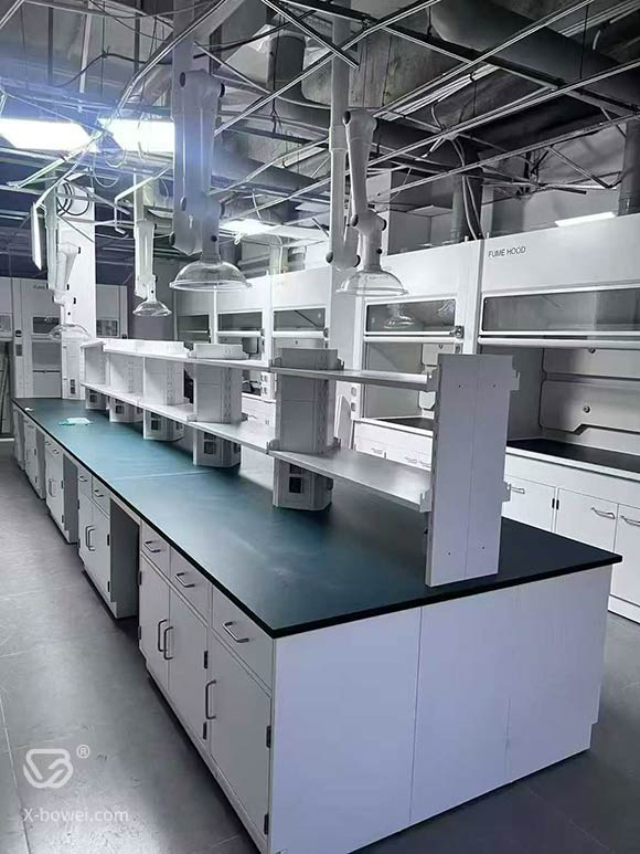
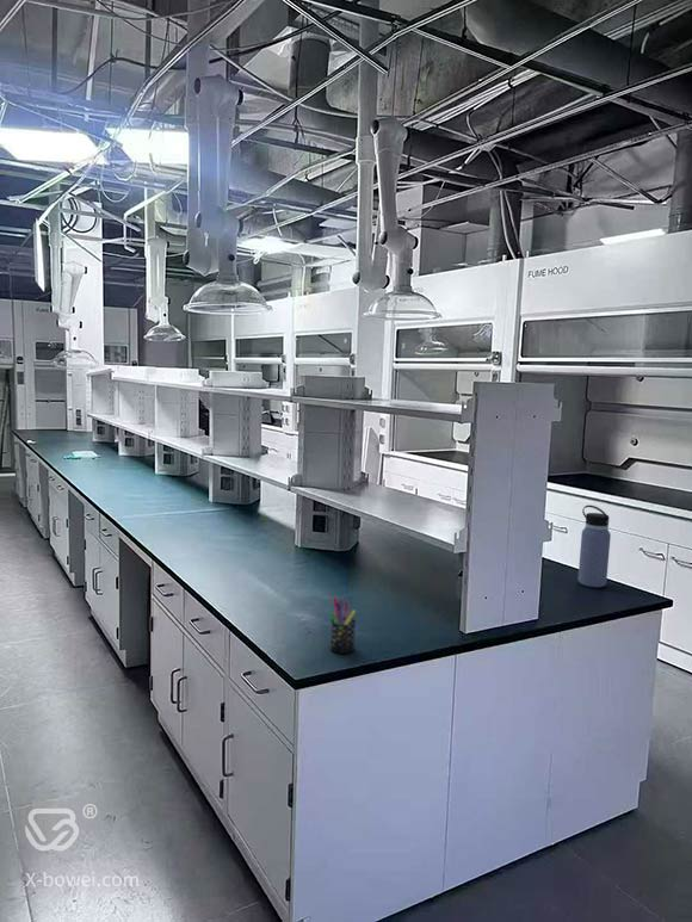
+ pen holder [328,596,357,655]
+ water bottle [577,505,612,588]
